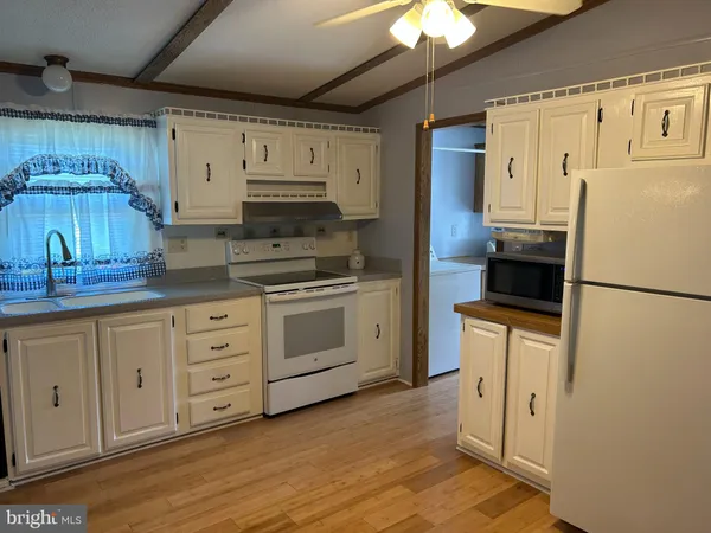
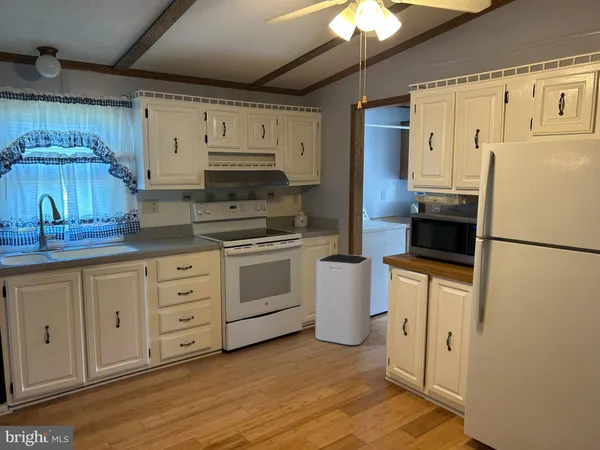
+ trash can [314,253,373,347]
